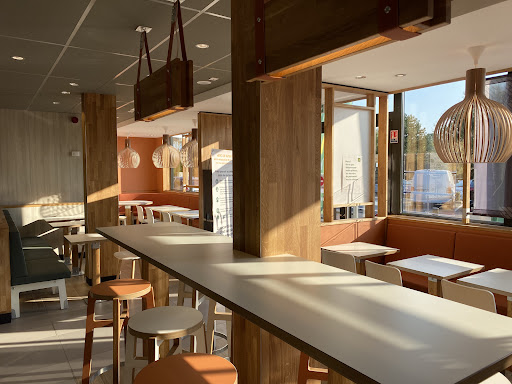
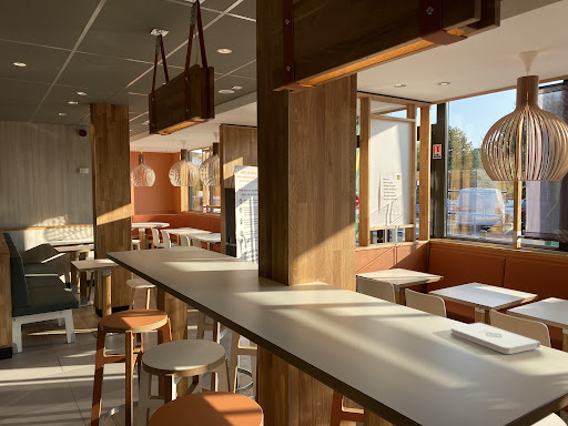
+ notepad [450,322,541,355]
